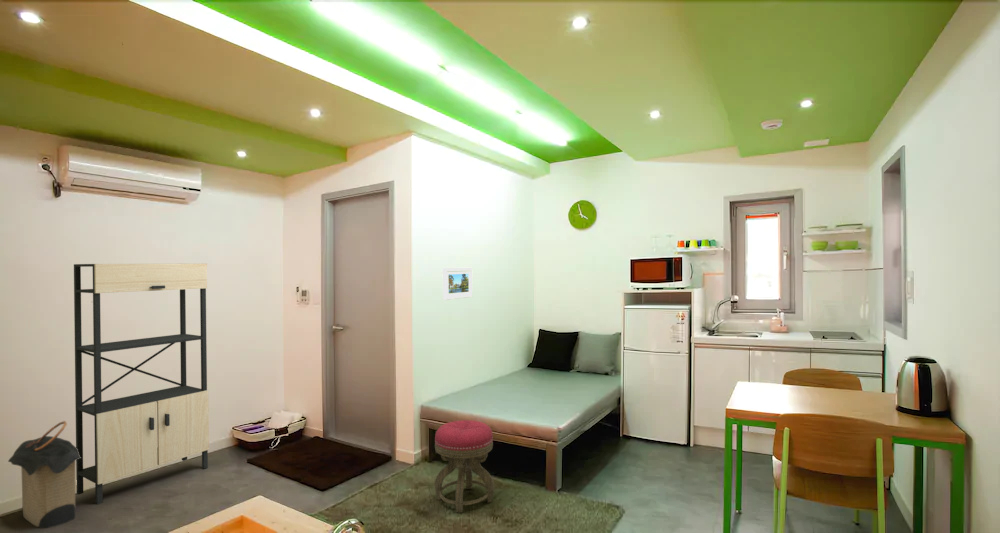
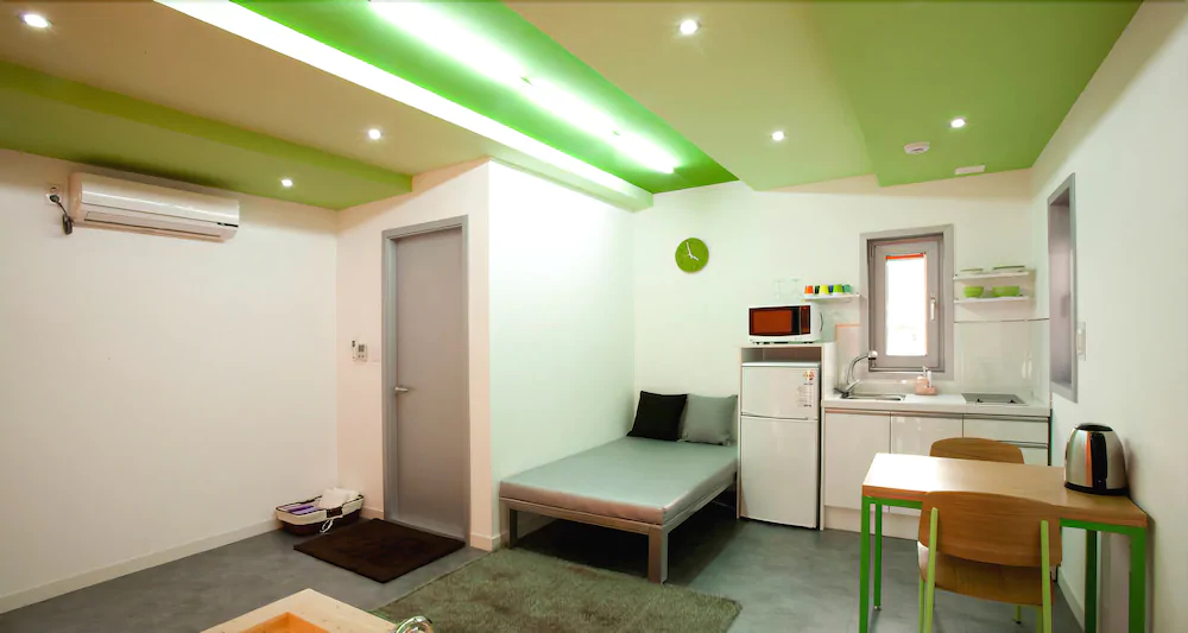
- shelving unit [73,263,210,505]
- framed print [442,267,473,301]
- stool [434,419,495,514]
- laundry hamper [7,420,81,529]
